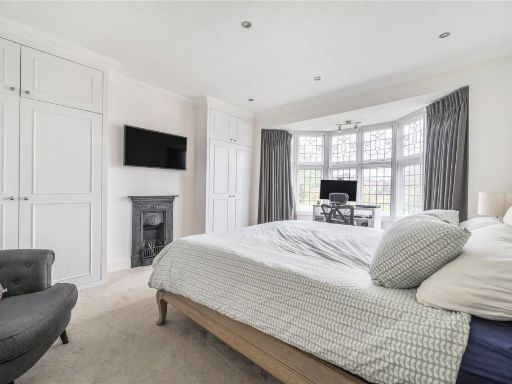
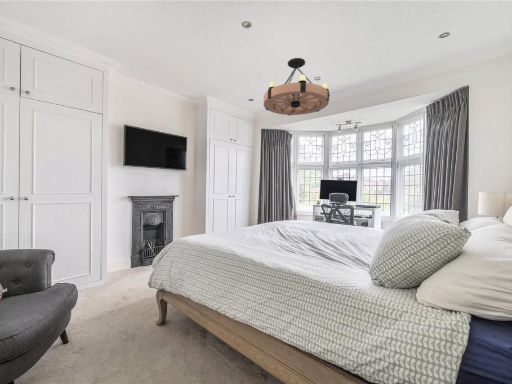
+ chandelier [263,57,331,116]
